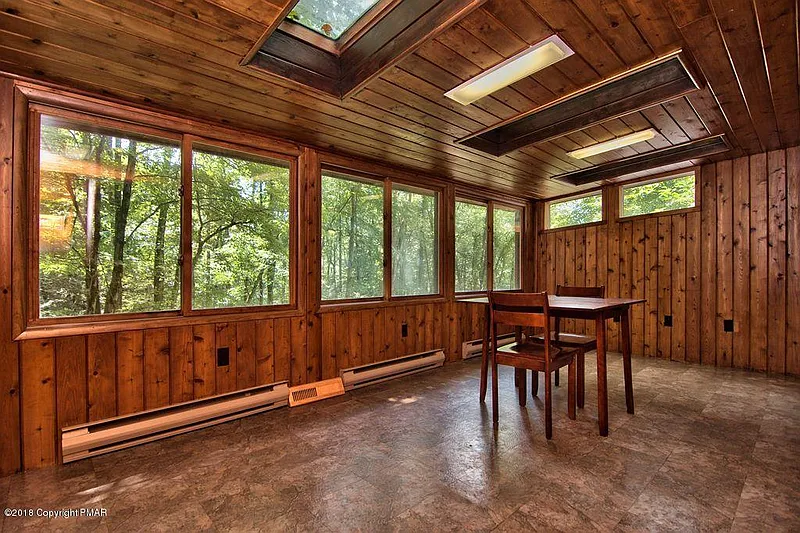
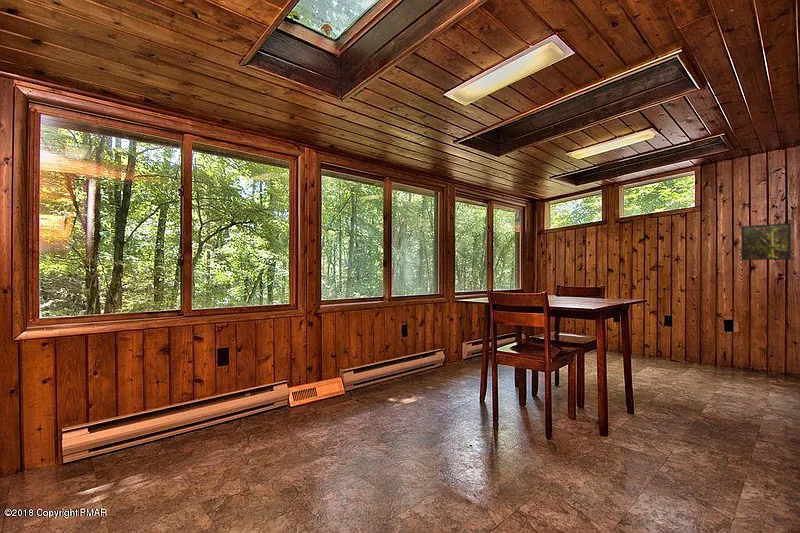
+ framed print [740,222,792,261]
